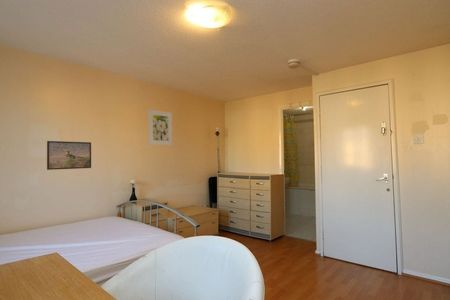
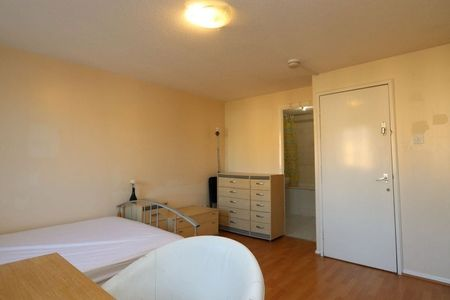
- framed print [147,108,173,147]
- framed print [46,140,92,171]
